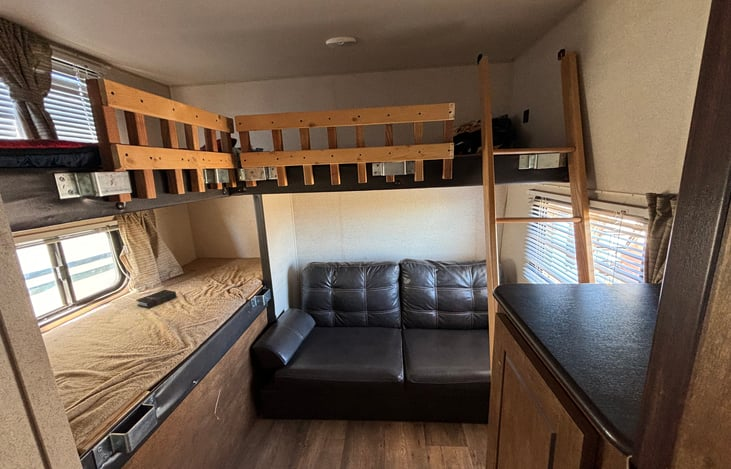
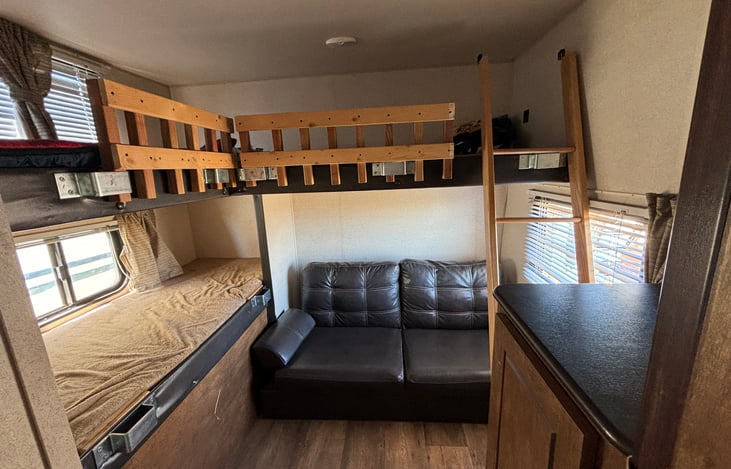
- hardback book [135,289,177,309]
